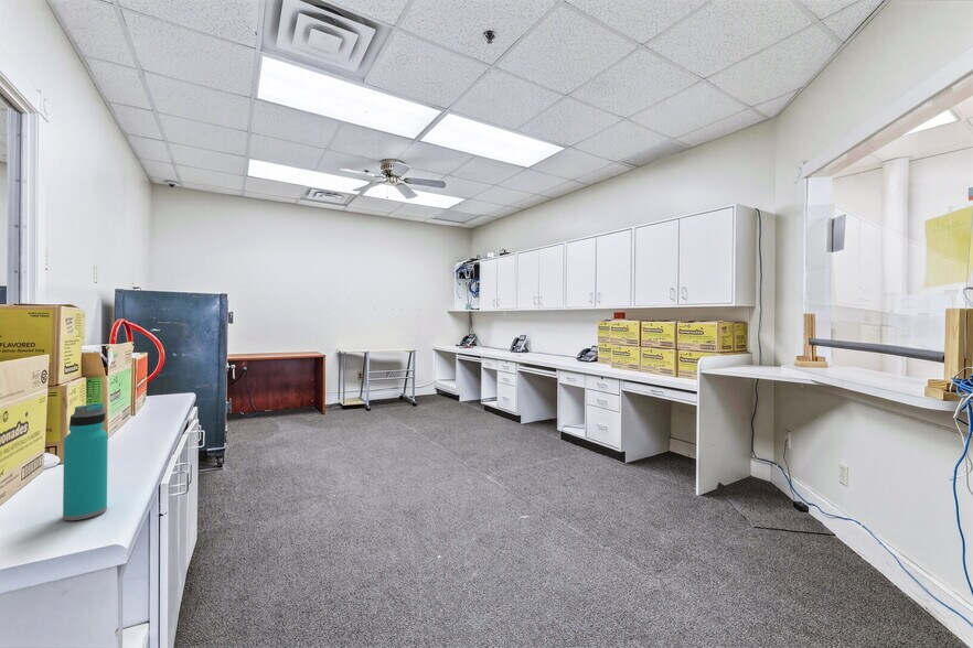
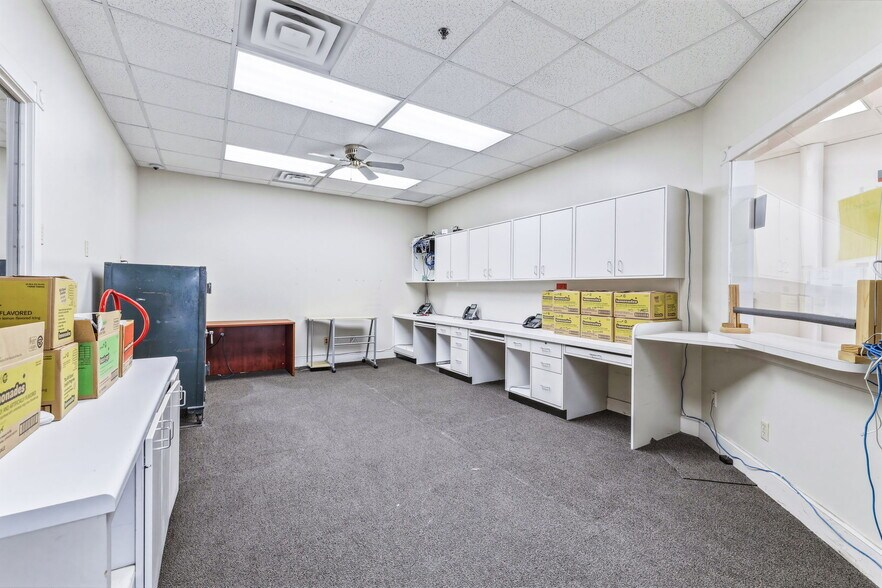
- water bottle [62,402,109,521]
